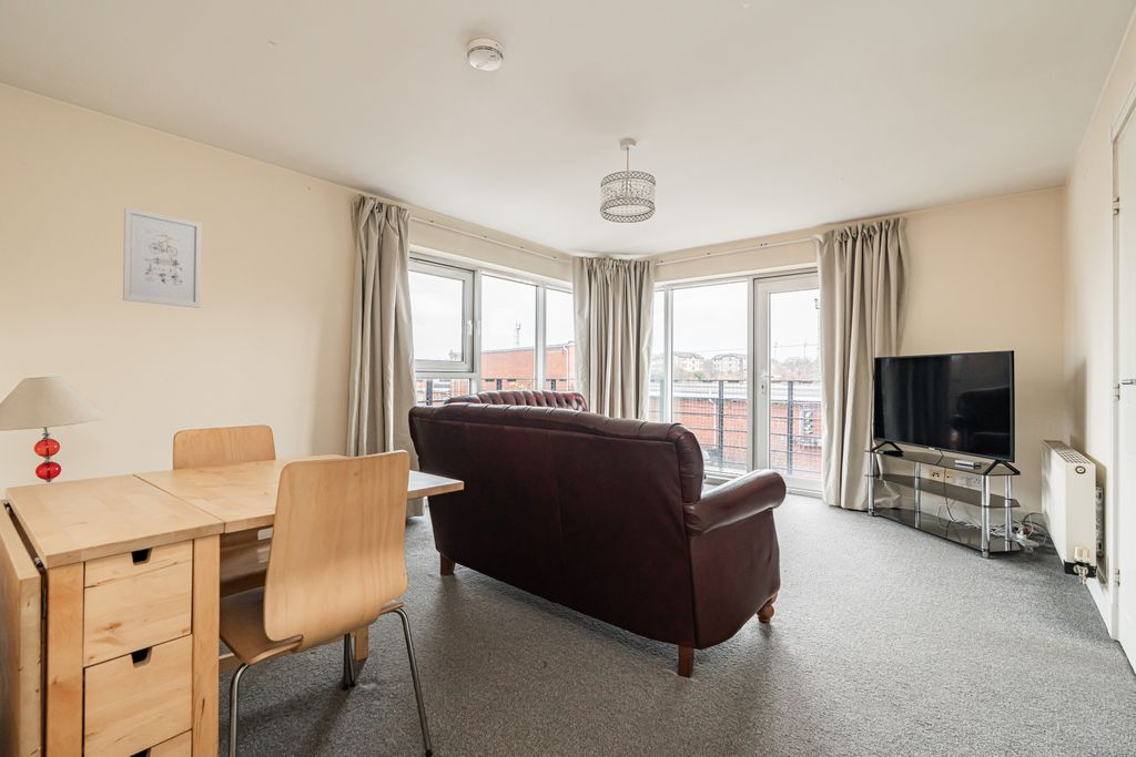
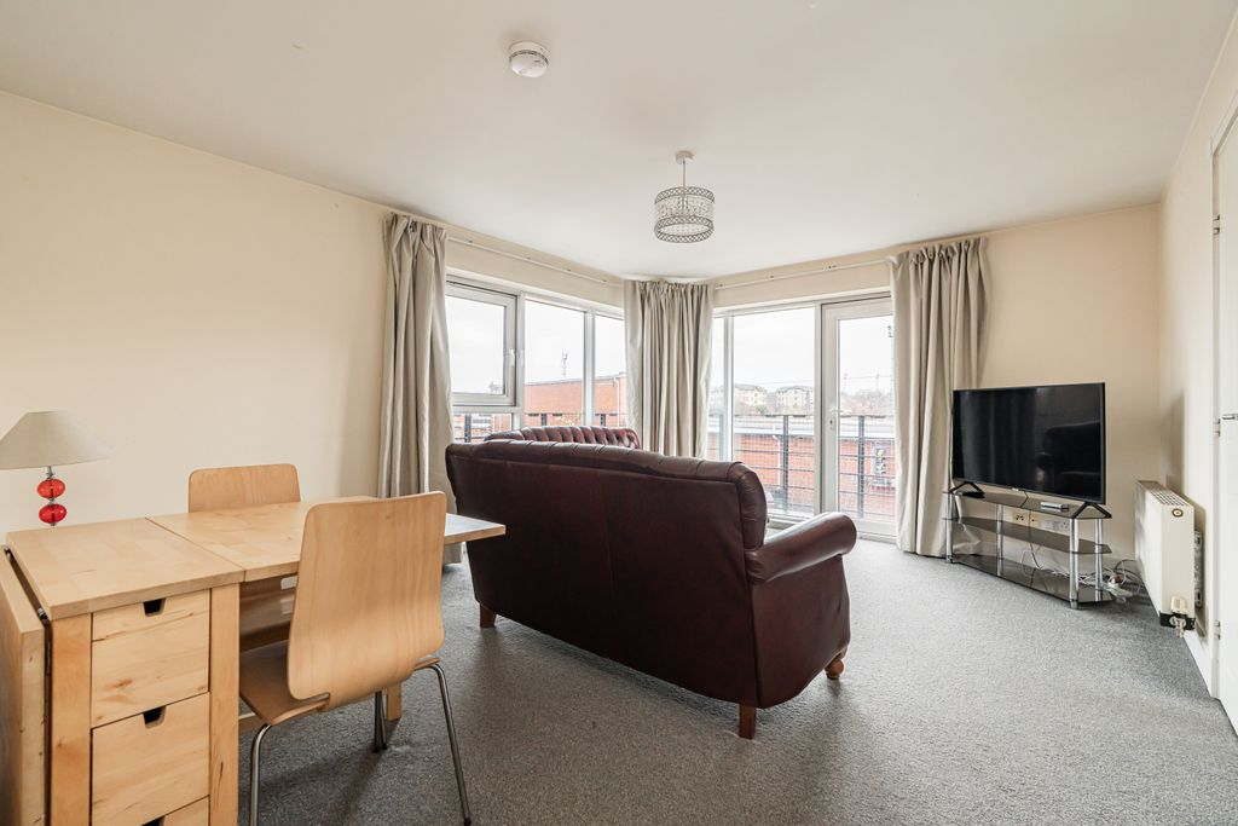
- wall art [122,206,203,309]
